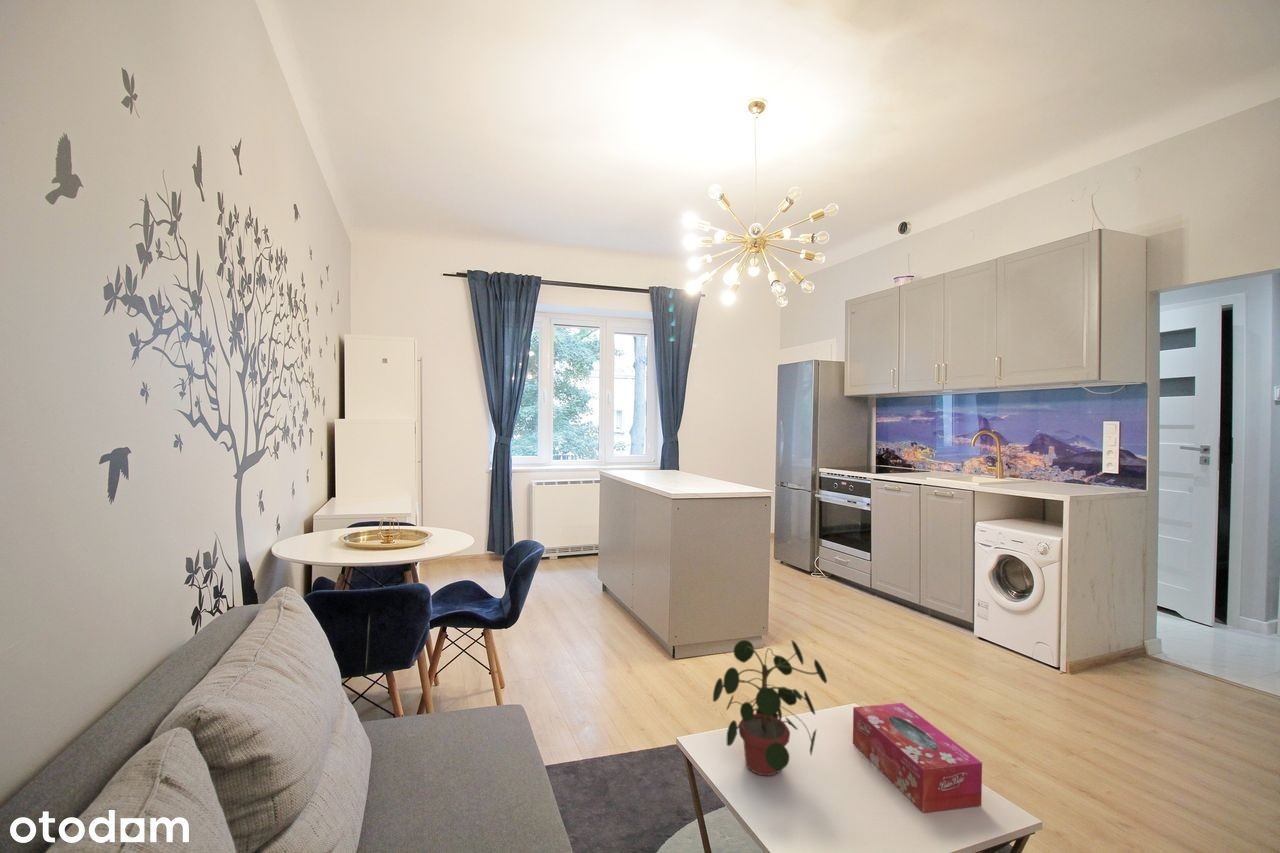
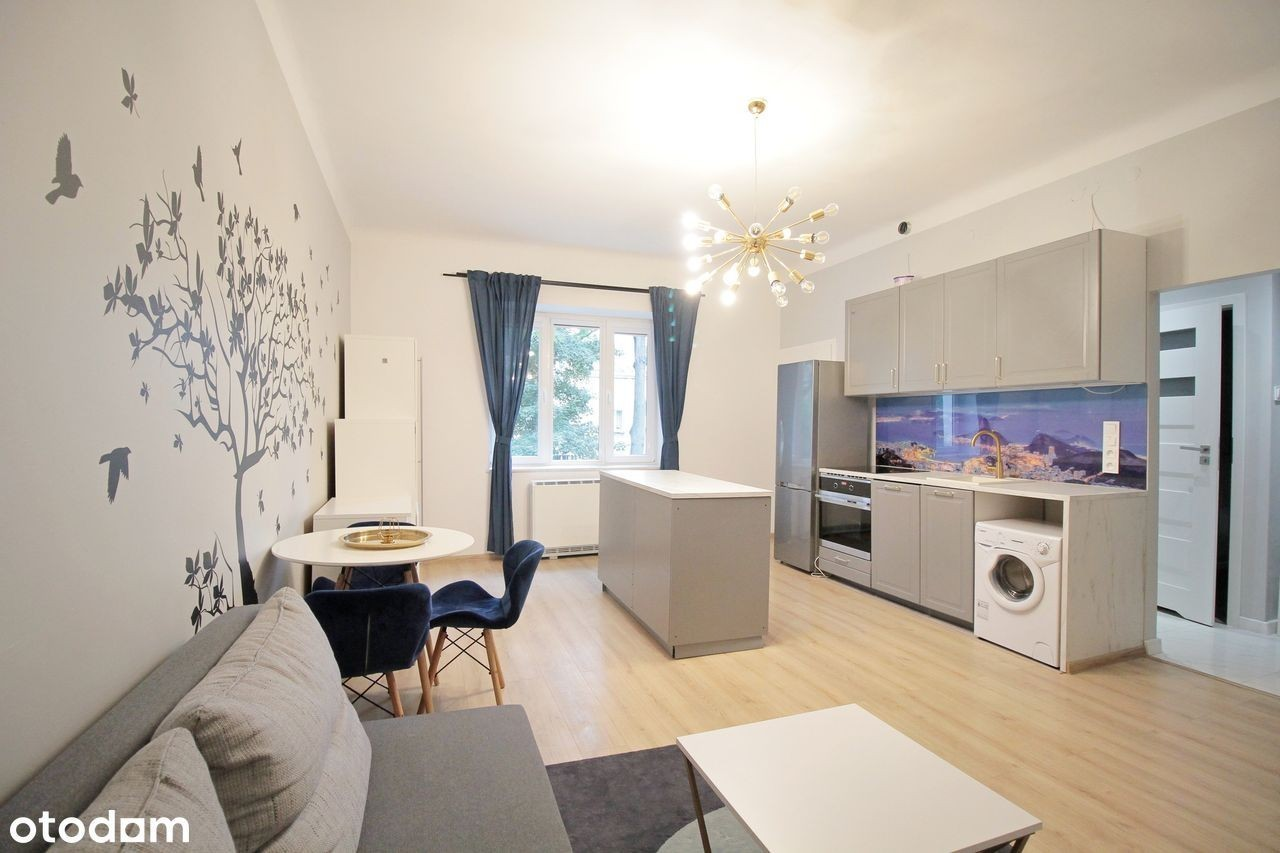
- potted plant [712,639,828,777]
- tissue box [852,702,983,814]
